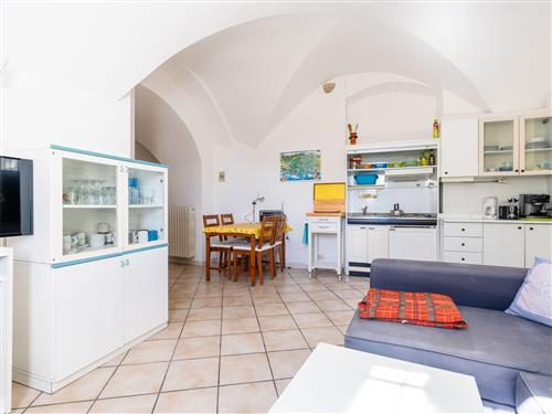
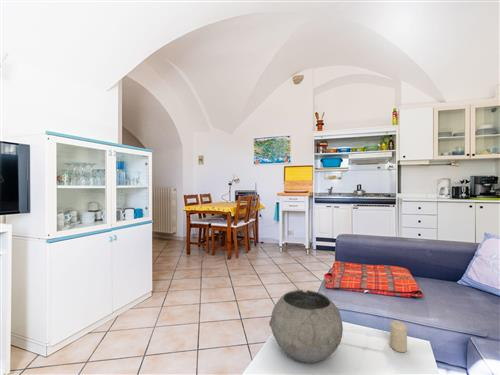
+ bowl [268,289,344,364]
+ candle [389,319,408,353]
